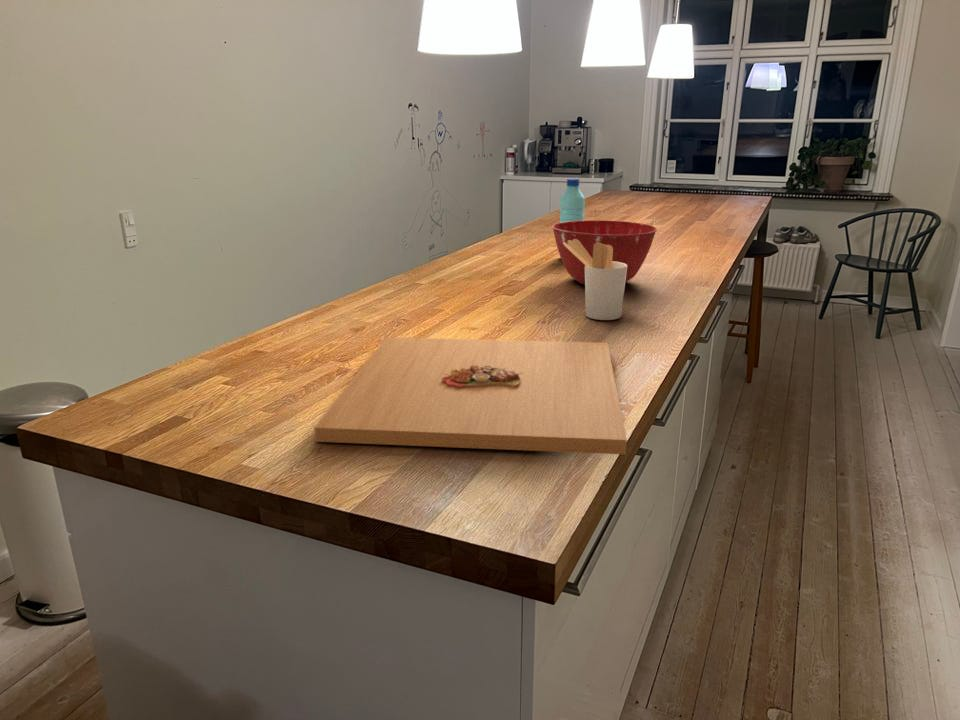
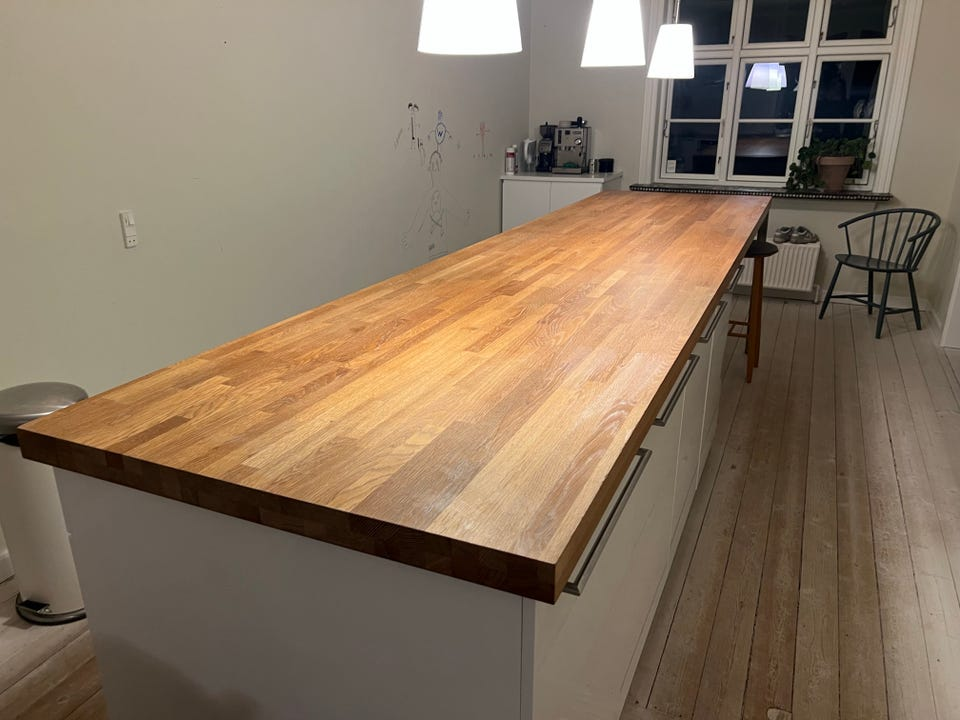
- water bottle [559,177,586,259]
- mixing bowl [551,219,658,285]
- utensil holder [563,239,627,321]
- platter [313,336,628,456]
